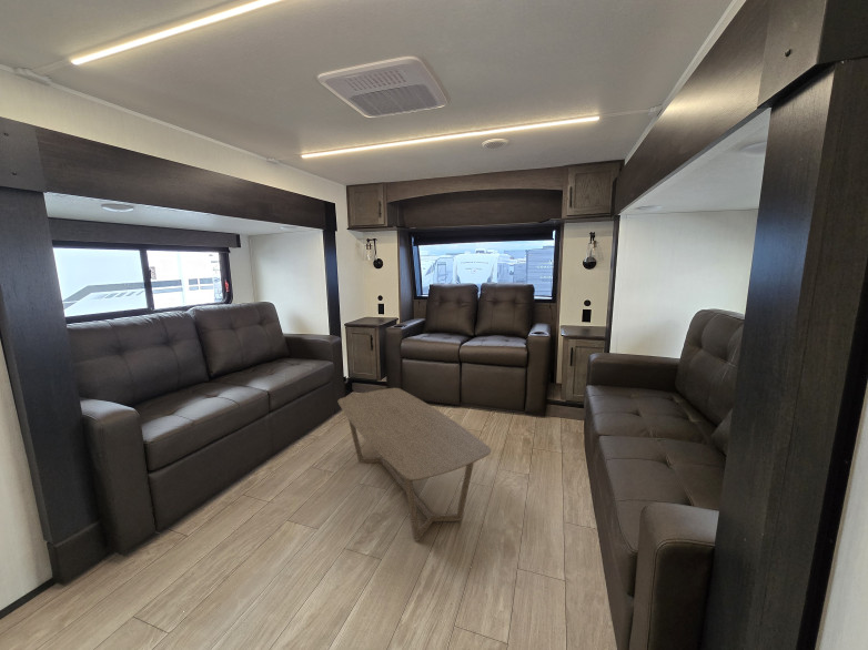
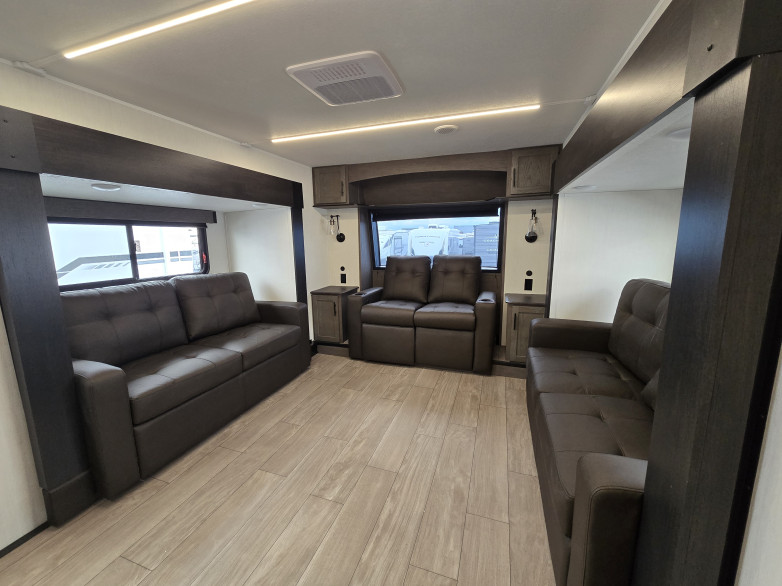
- coffee table [336,387,492,542]
